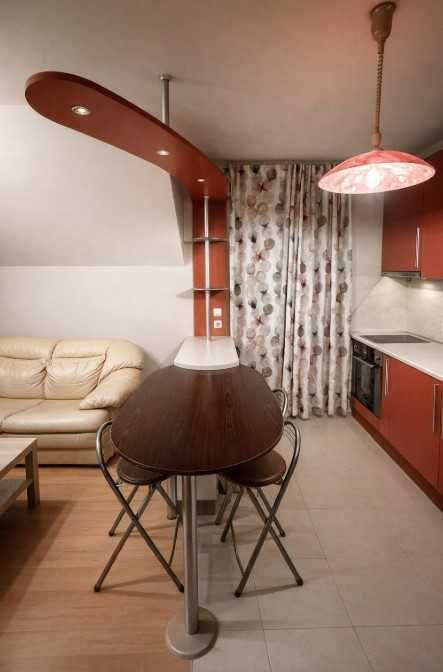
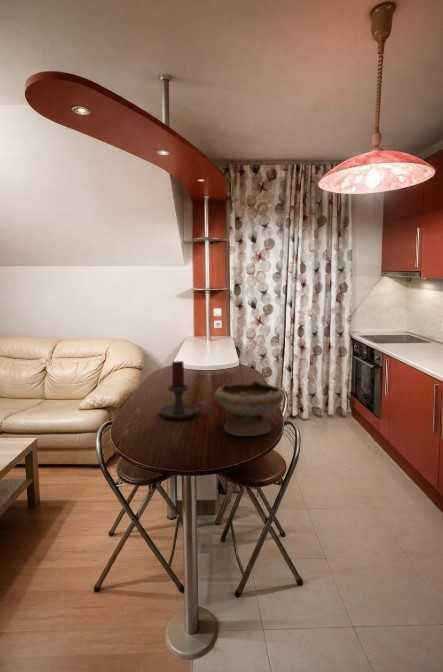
+ bowl [213,379,284,437]
+ candle holder [158,360,210,420]
